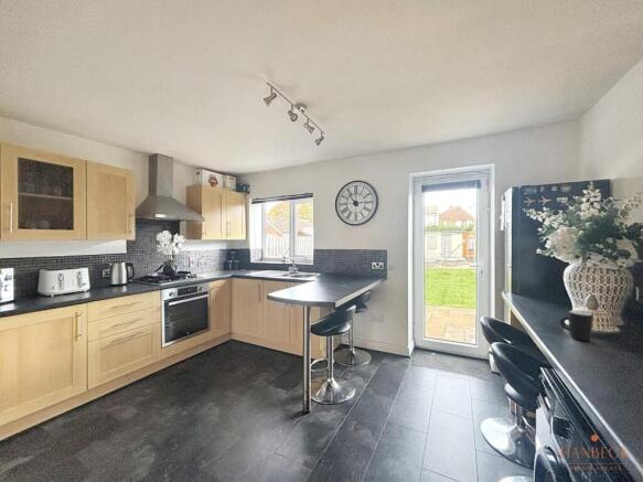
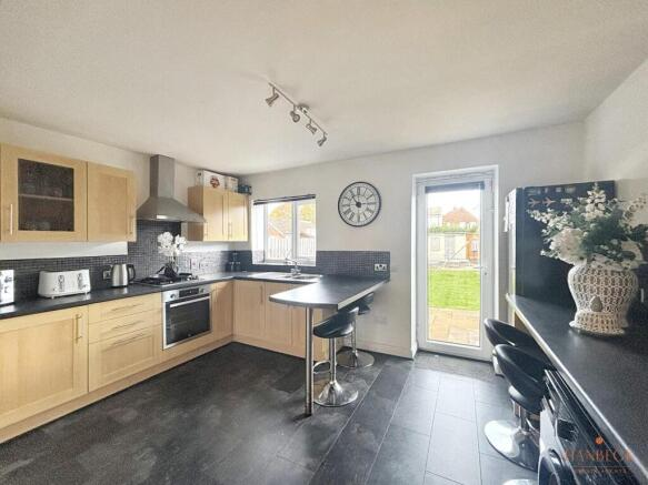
- mug [559,310,594,342]
